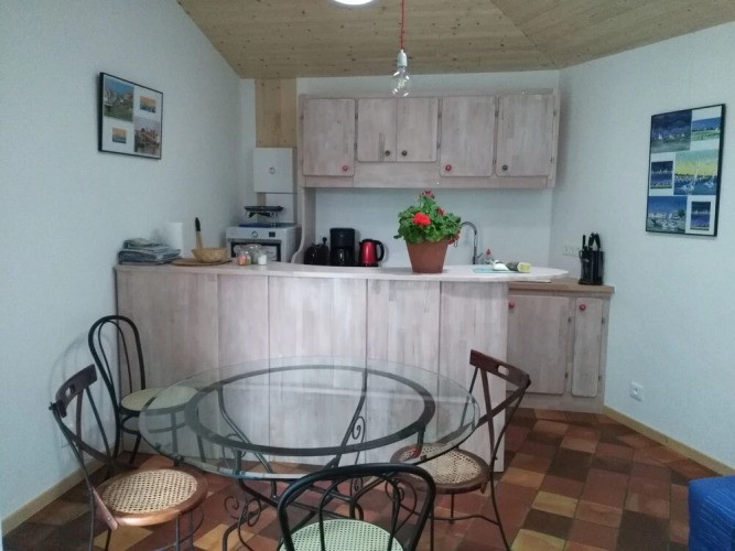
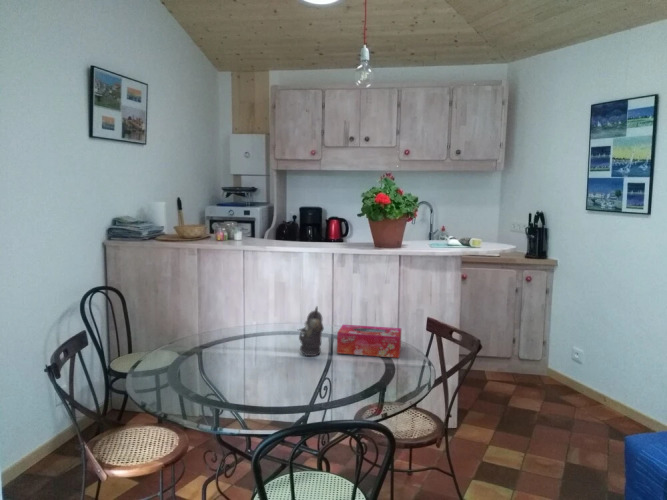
+ tissue box [336,324,402,359]
+ teapot [297,305,325,357]
